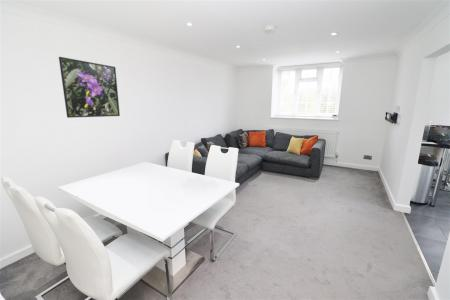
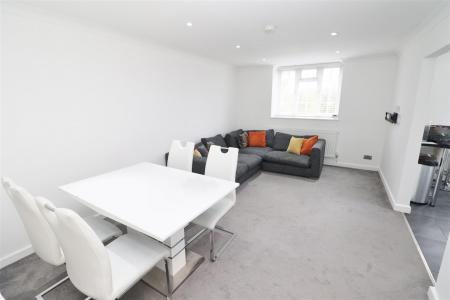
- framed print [58,56,121,119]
